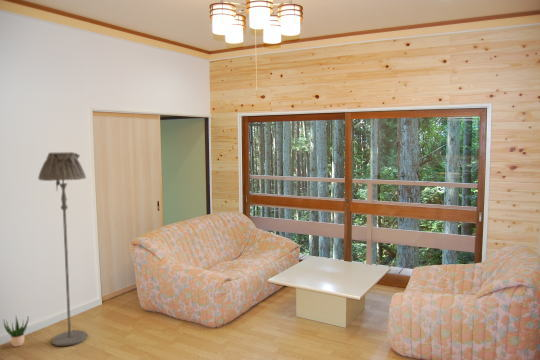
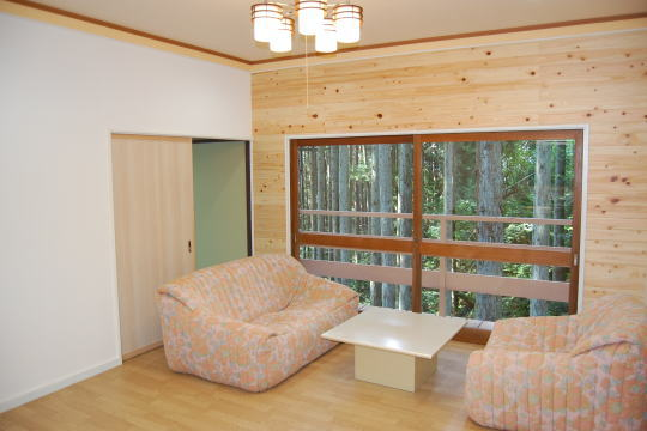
- potted plant [3,316,29,348]
- floor lamp [37,151,88,347]
